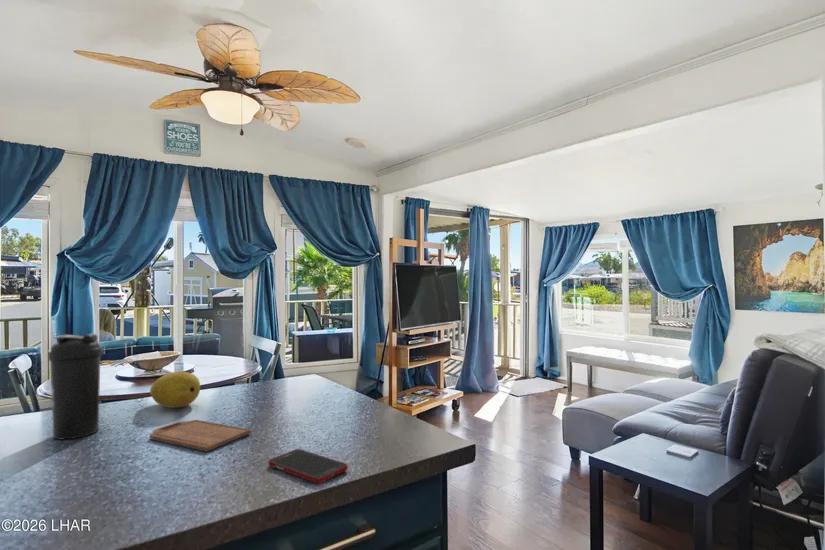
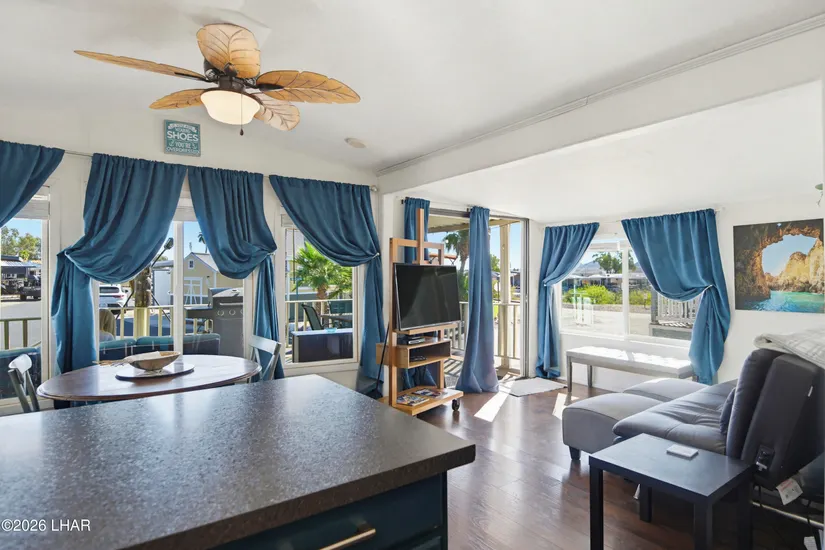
- water bottle [47,333,103,440]
- cell phone [267,448,349,484]
- cutting board [149,419,252,452]
- fruit [149,371,201,409]
